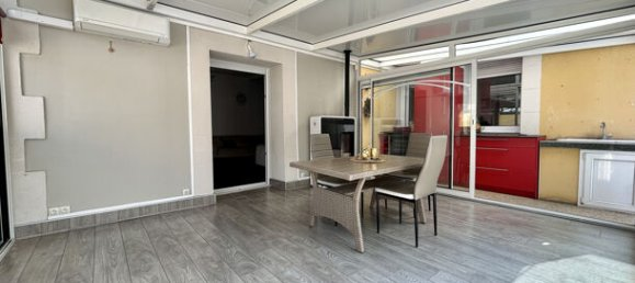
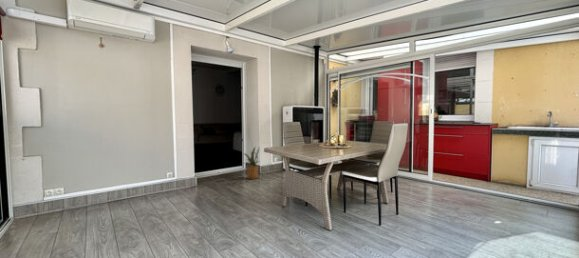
+ house plant [241,145,260,180]
